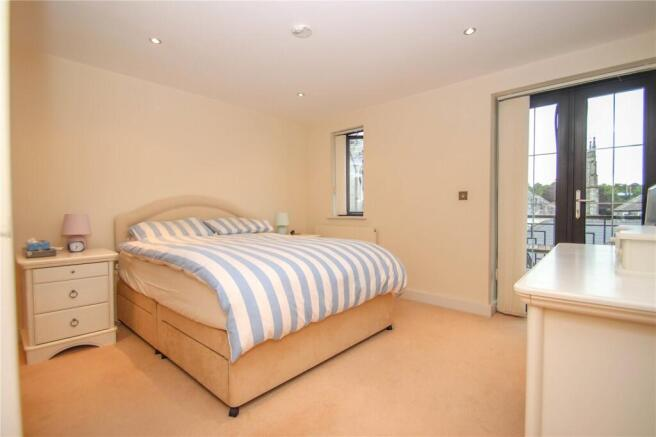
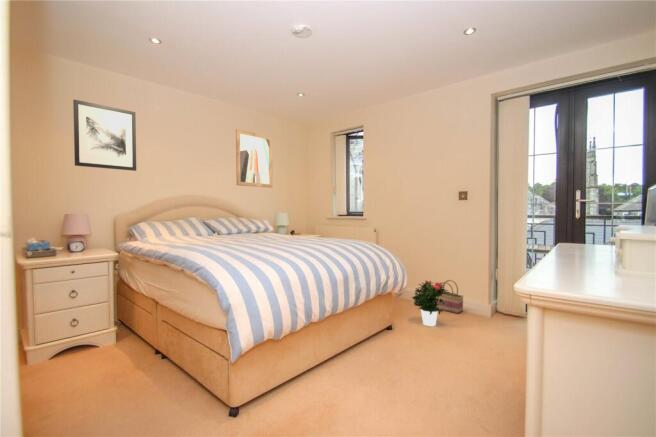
+ wall art [72,99,137,172]
+ basket [434,279,464,315]
+ potted flower [411,279,451,327]
+ wall art [235,129,273,189]
